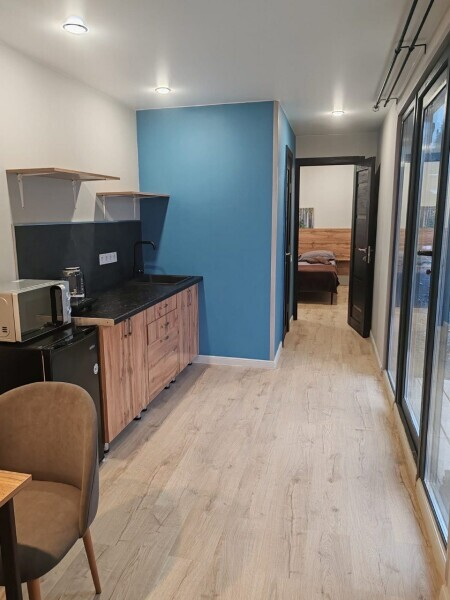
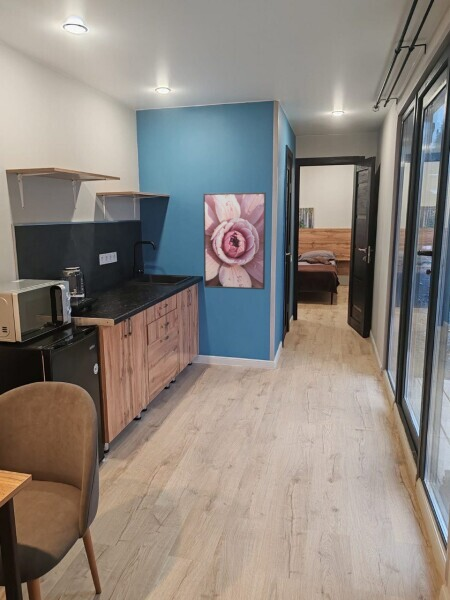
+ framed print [202,191,267,290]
